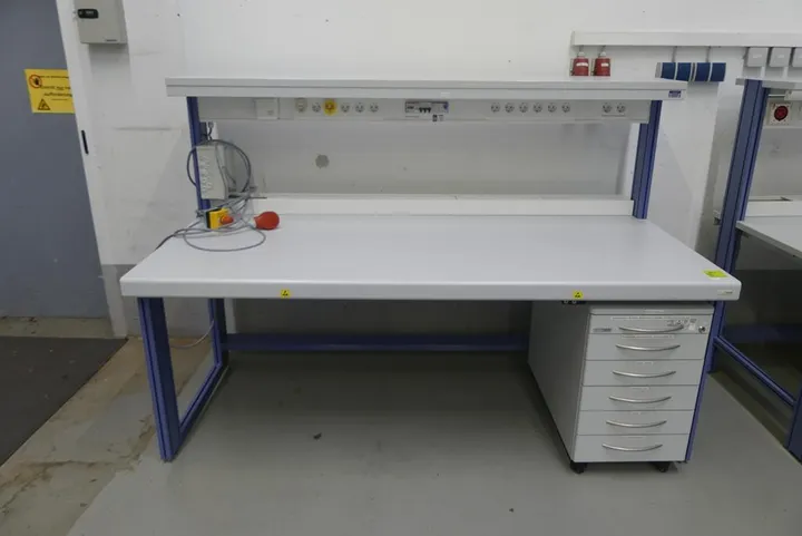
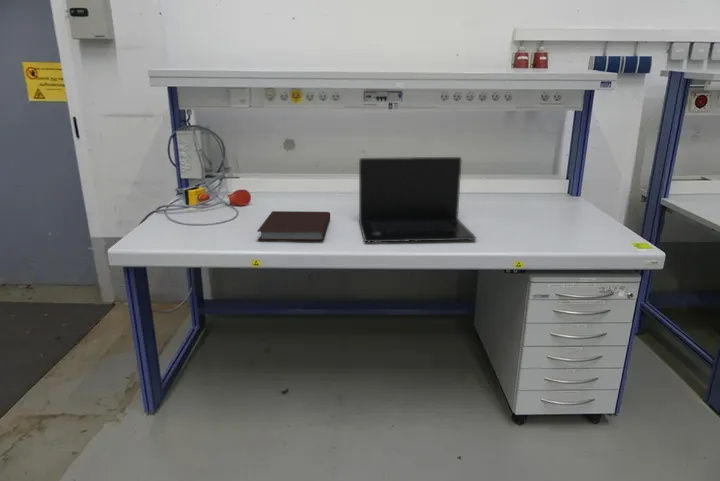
+ laptop [358,156,477,243]
+ notebook [256,210,331,242]
